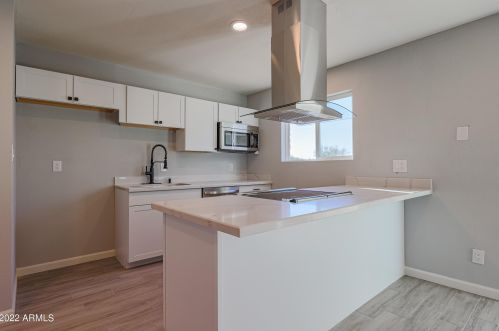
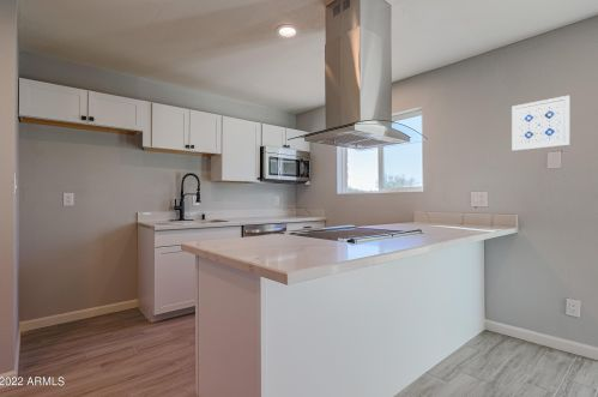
+ wall art [511,95,570,152]
